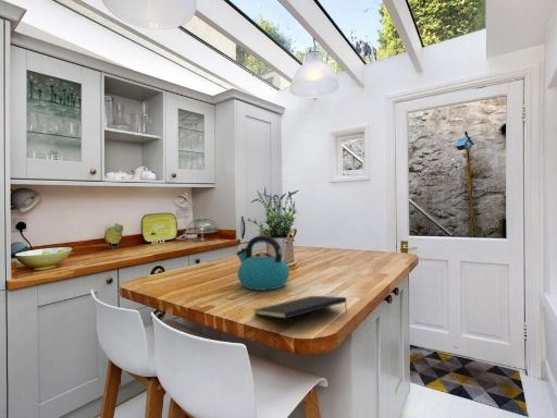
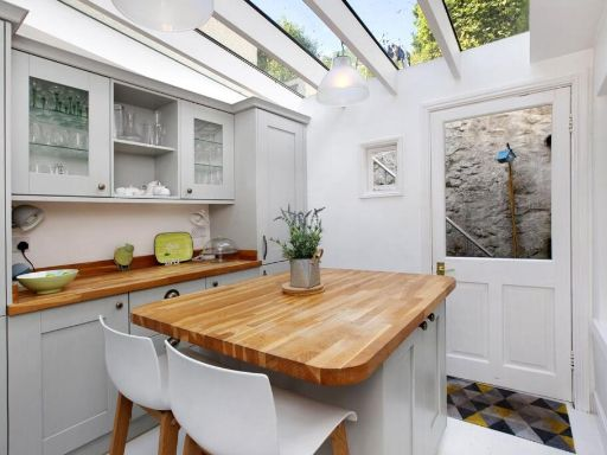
- kettle [235,234,290,291]
- notepad [251,295,348,320]
